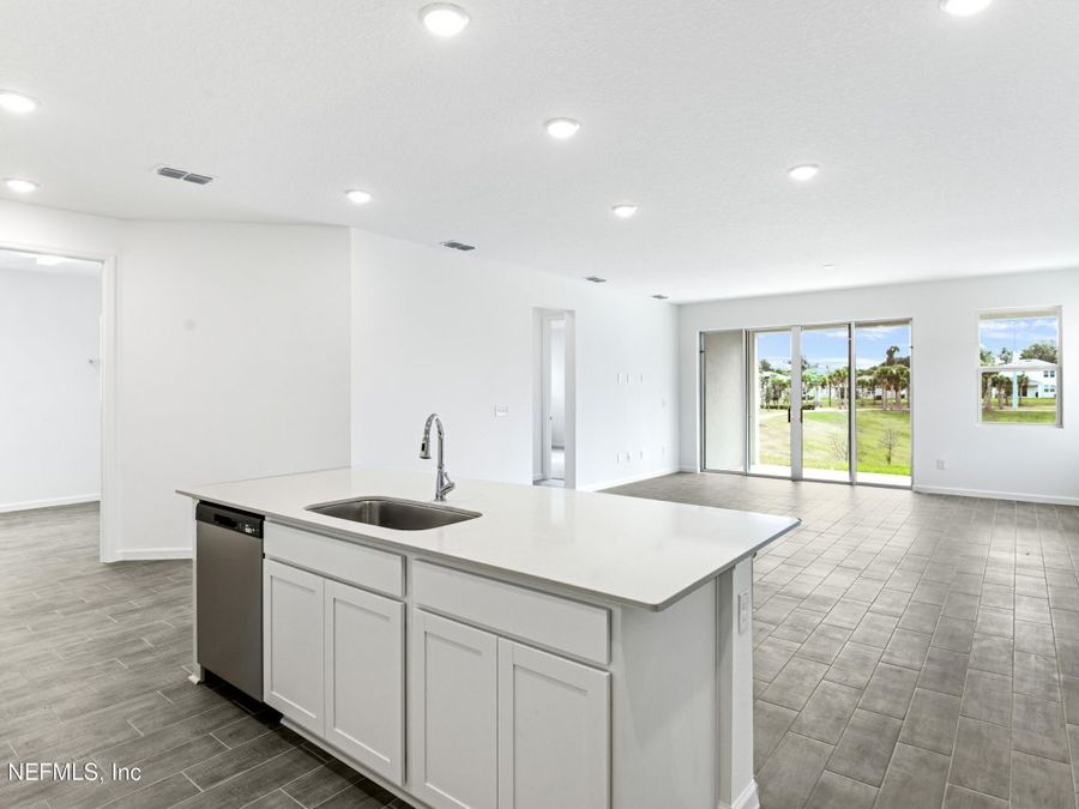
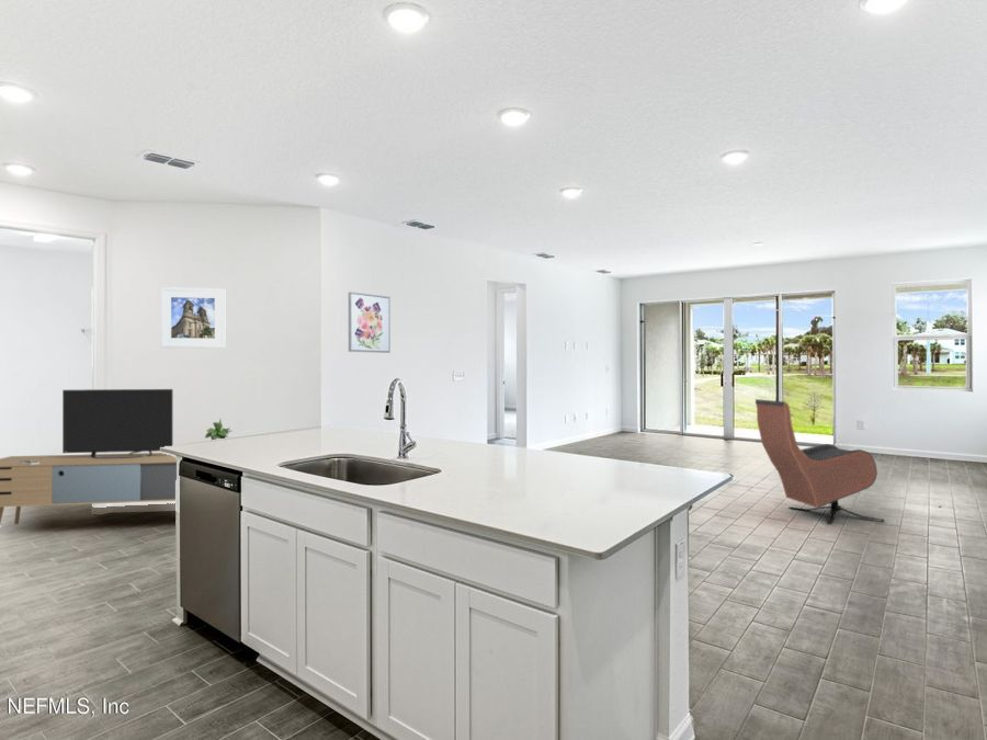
+ armchair [755,398,886,525]
+ wall art [348,291,392,354]
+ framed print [160,286,226,349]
+ media console [0,388,232,525]
